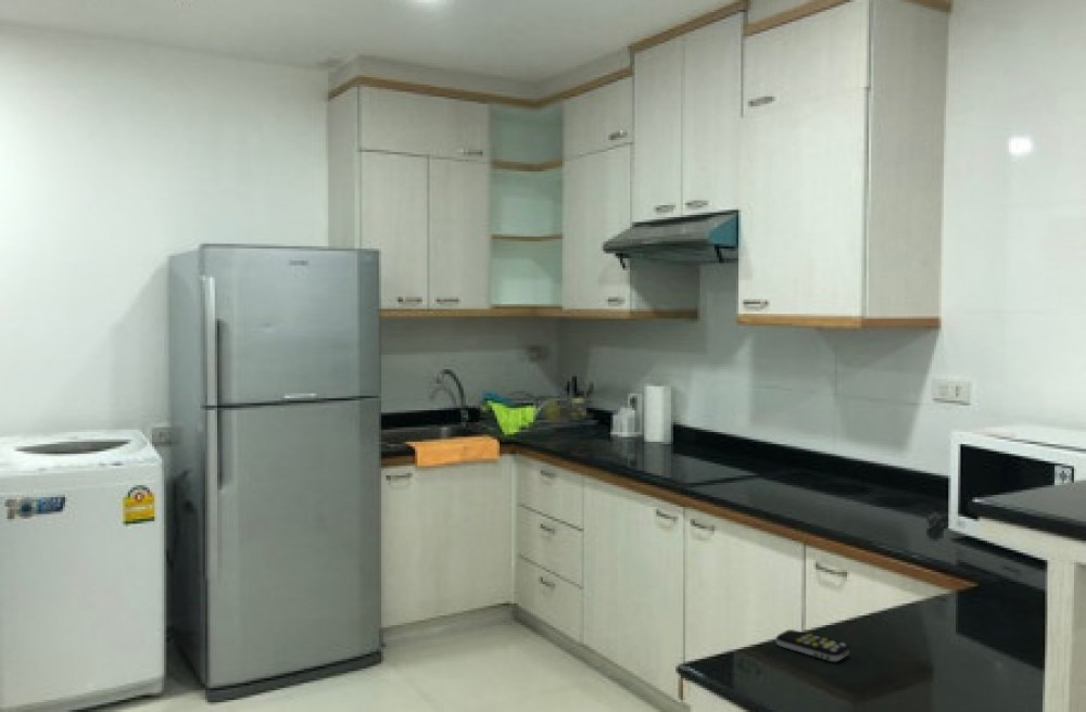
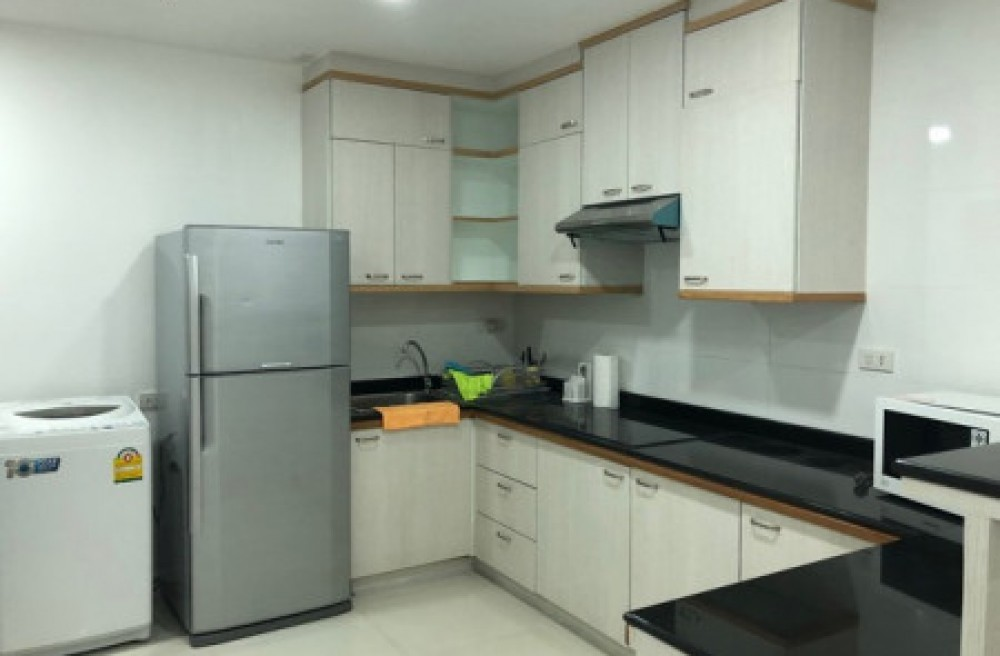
- remote control [775,628,850,662]
